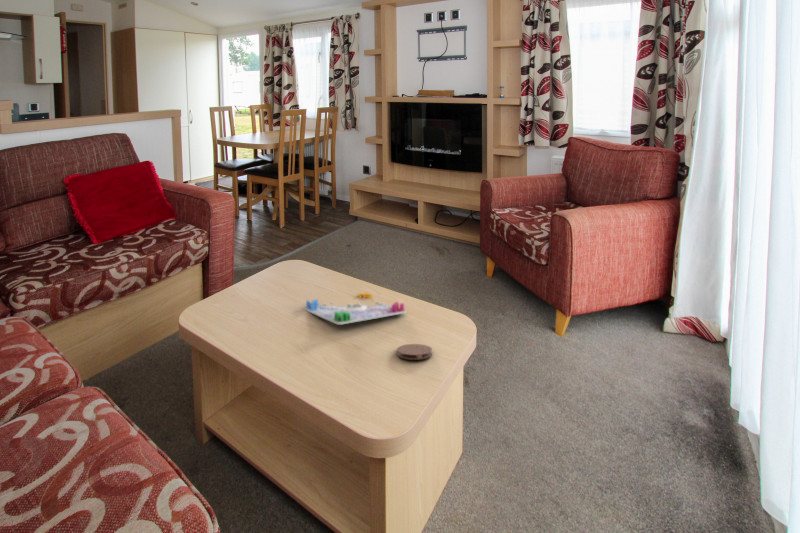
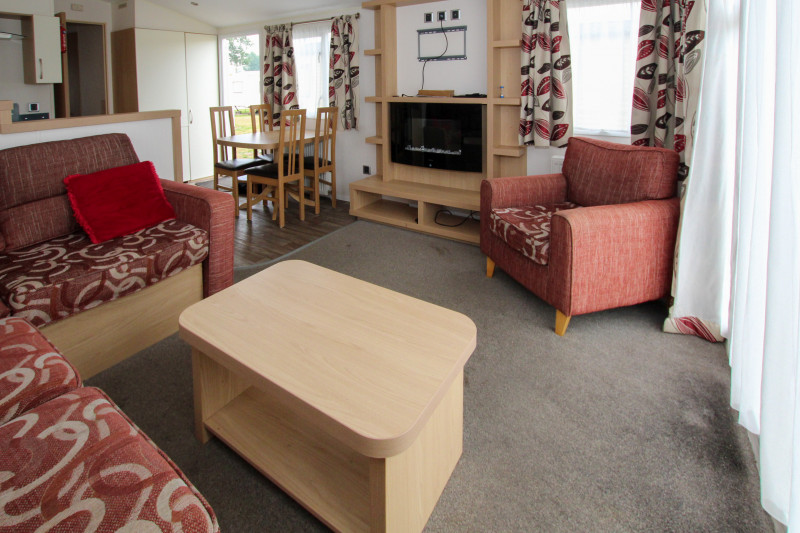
- coaster [396,343,433,361]
- board game [303,291,407,326]
